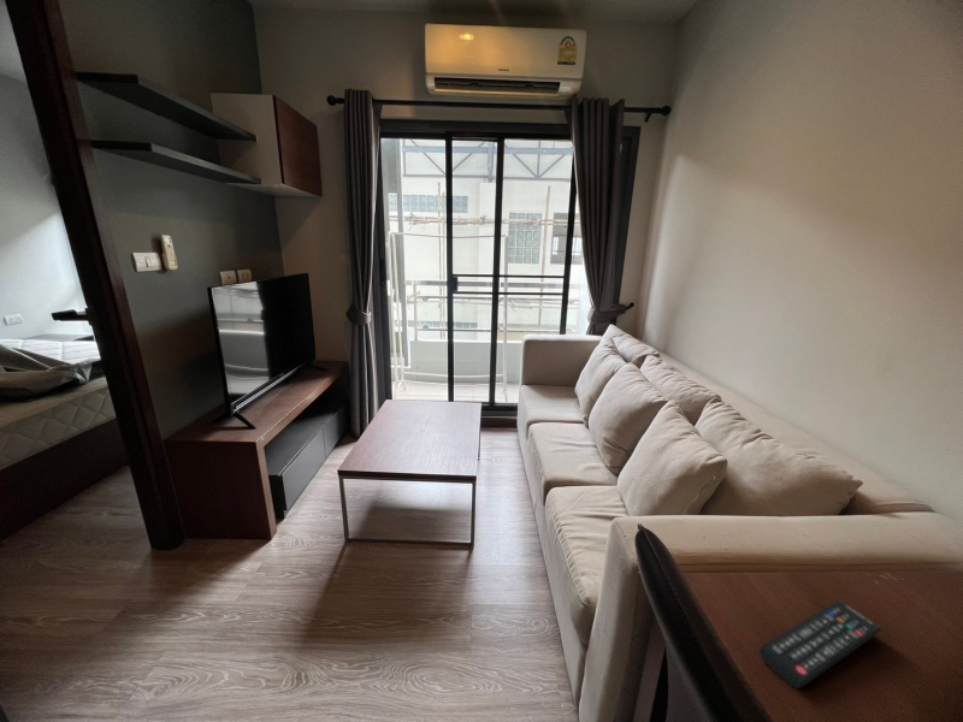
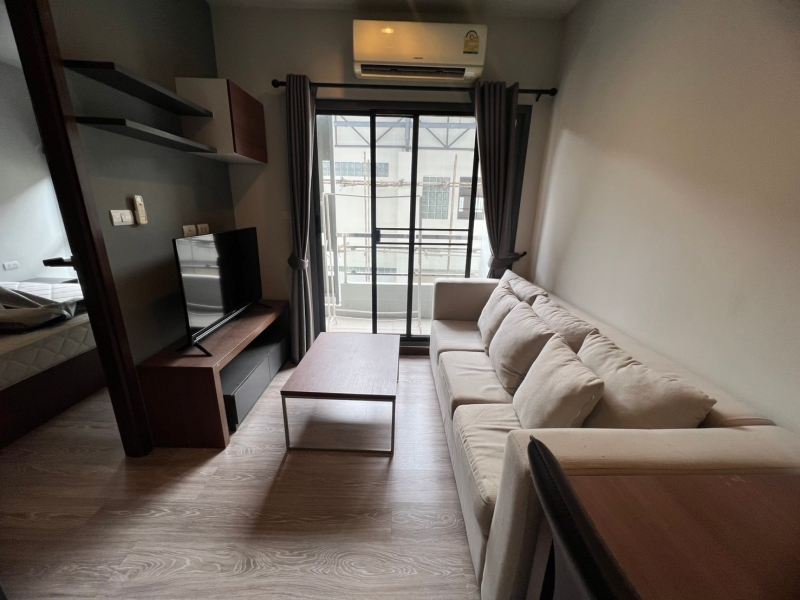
- remote control [758,599,884,690]
